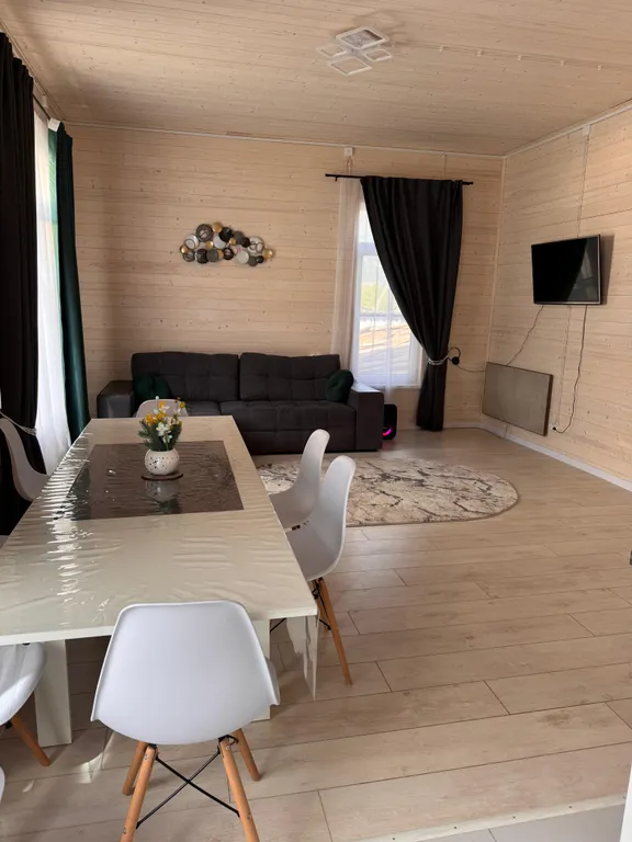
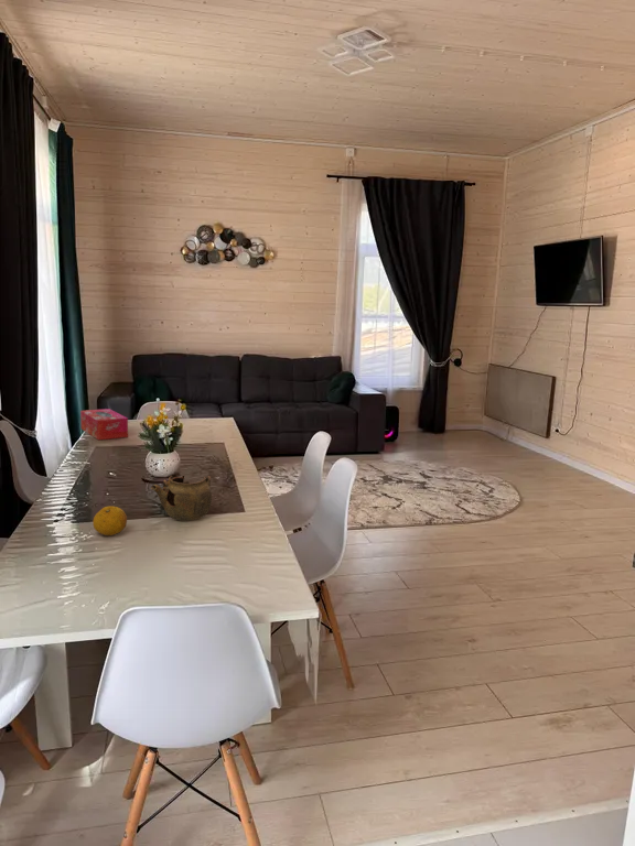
+ teapot [150,475,213,522]
+ tissue box [79,408,129,441]
+ fruit [92,506,128,536]
